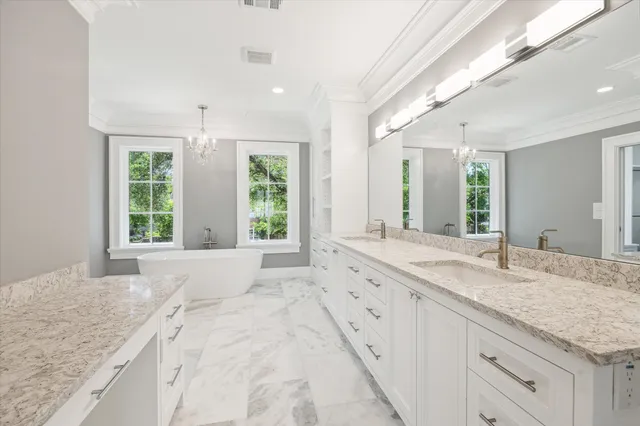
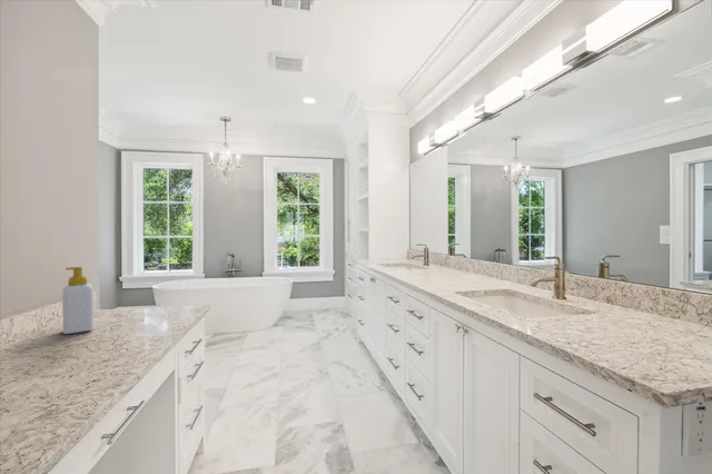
+ soap bottle [61,266,95,335]
